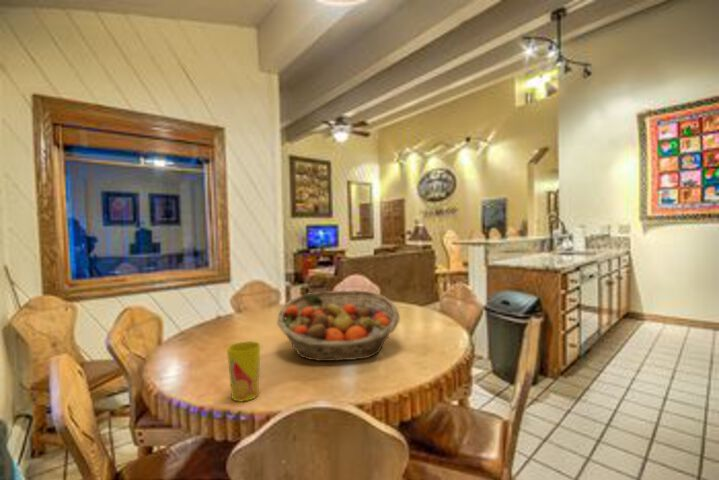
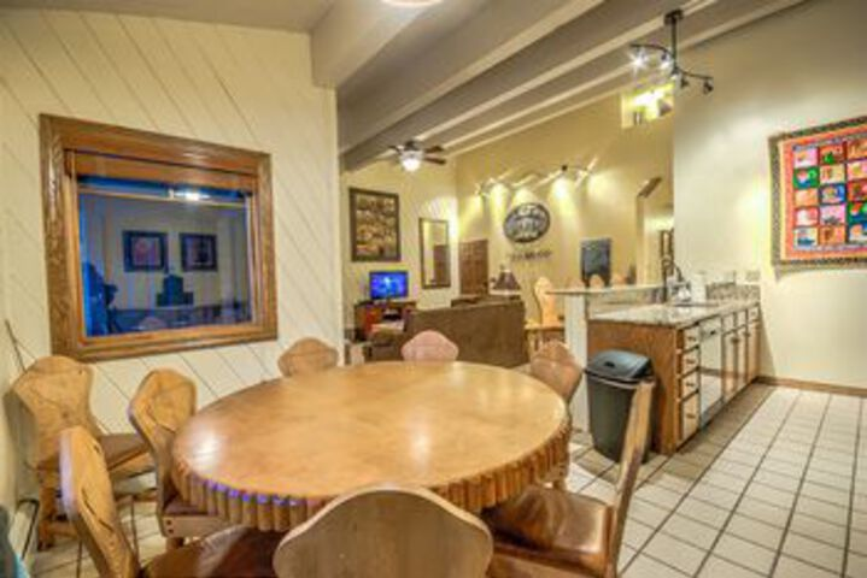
- fruit basket [276,289,401,362]
- cup [226,340,261,403]
